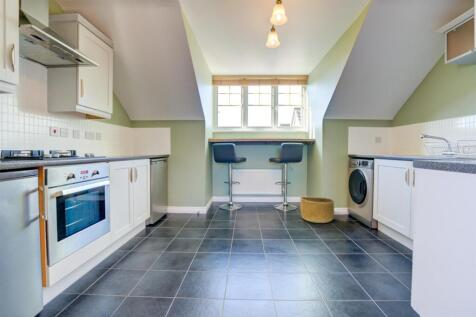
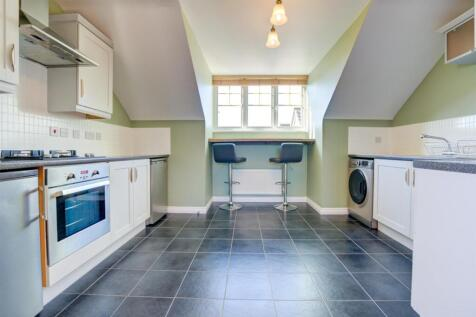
- basket [299,196,336,224]
